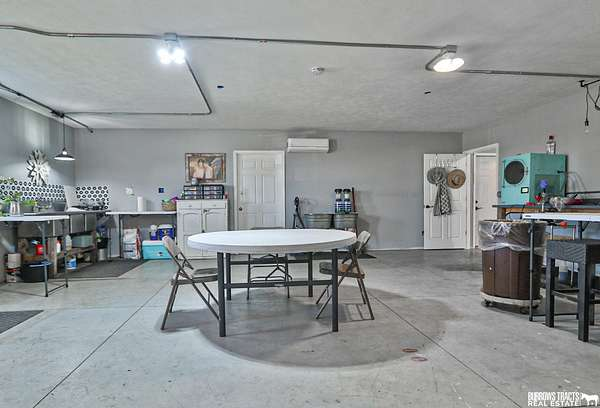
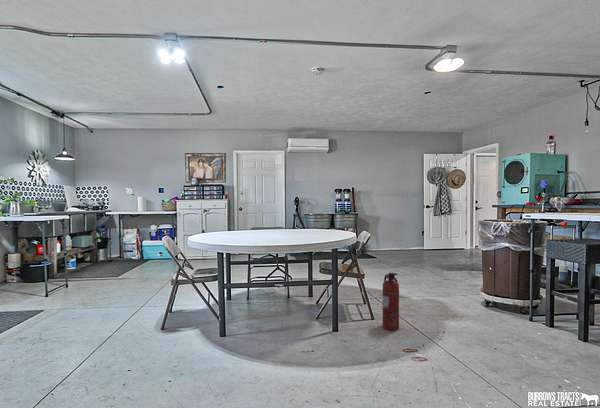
+ fire extinguisher [381,272,400,332]
